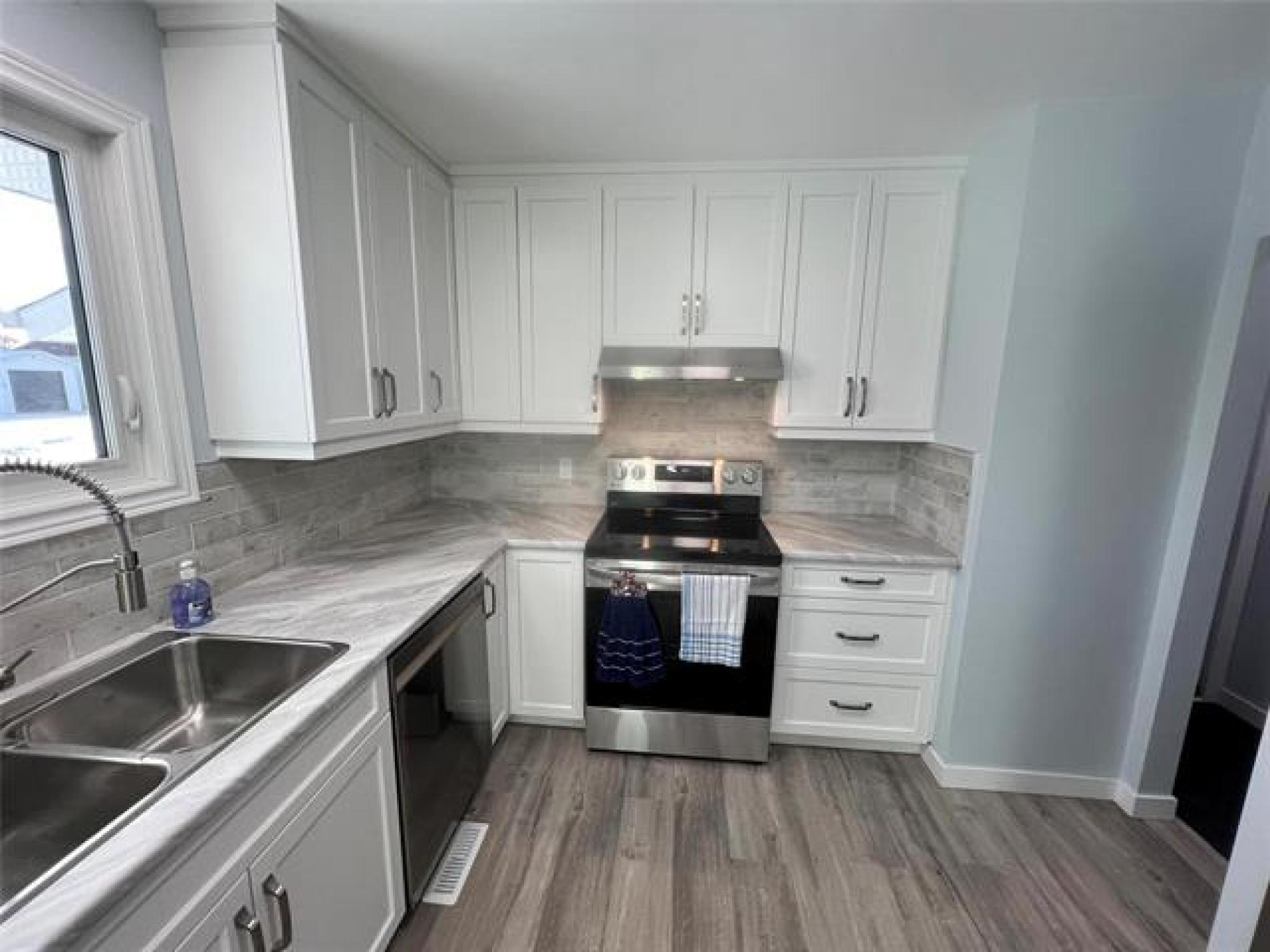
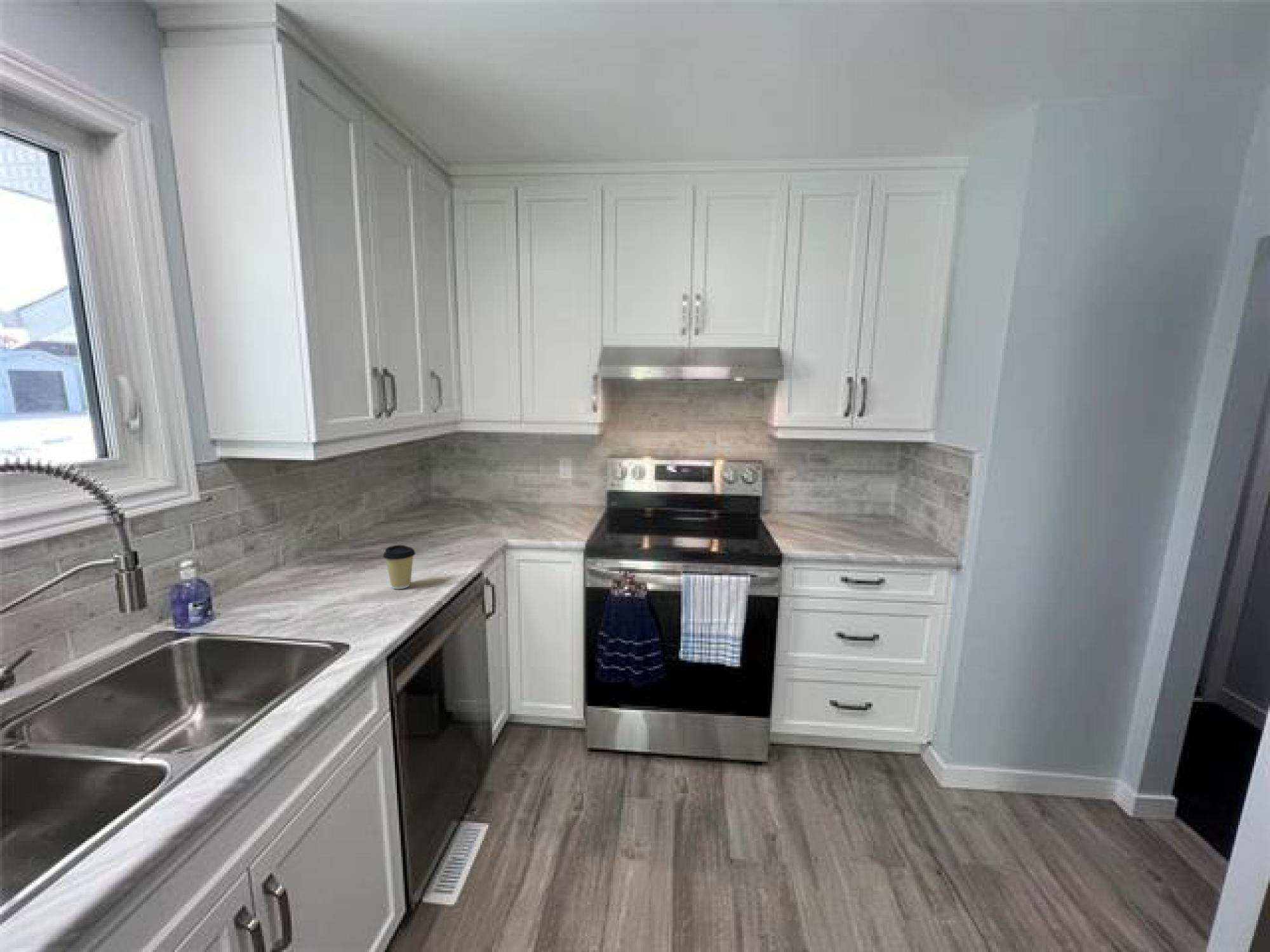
+ coffee cup [382,545,416,590]
